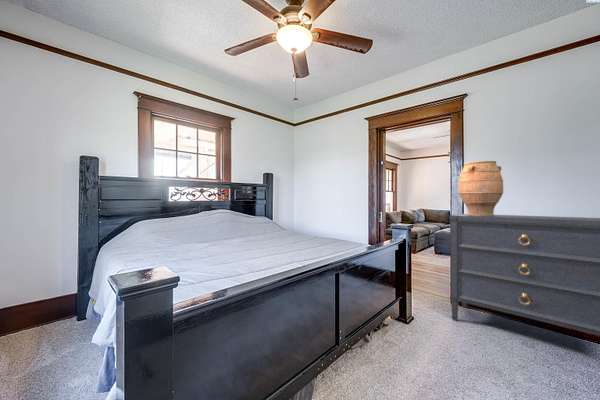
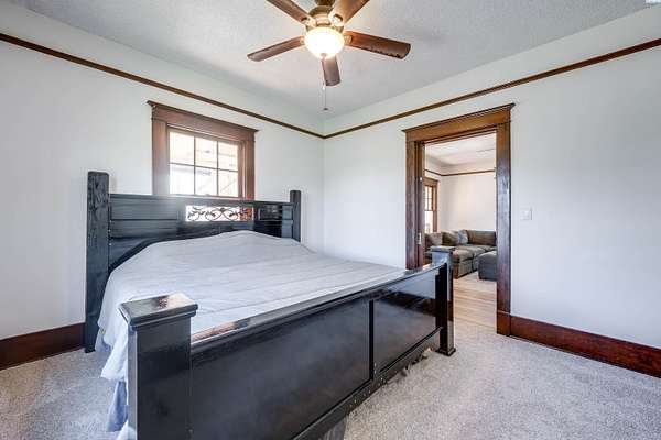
- dresser [448,213,600,337]
- vase [457,160,505,216]
